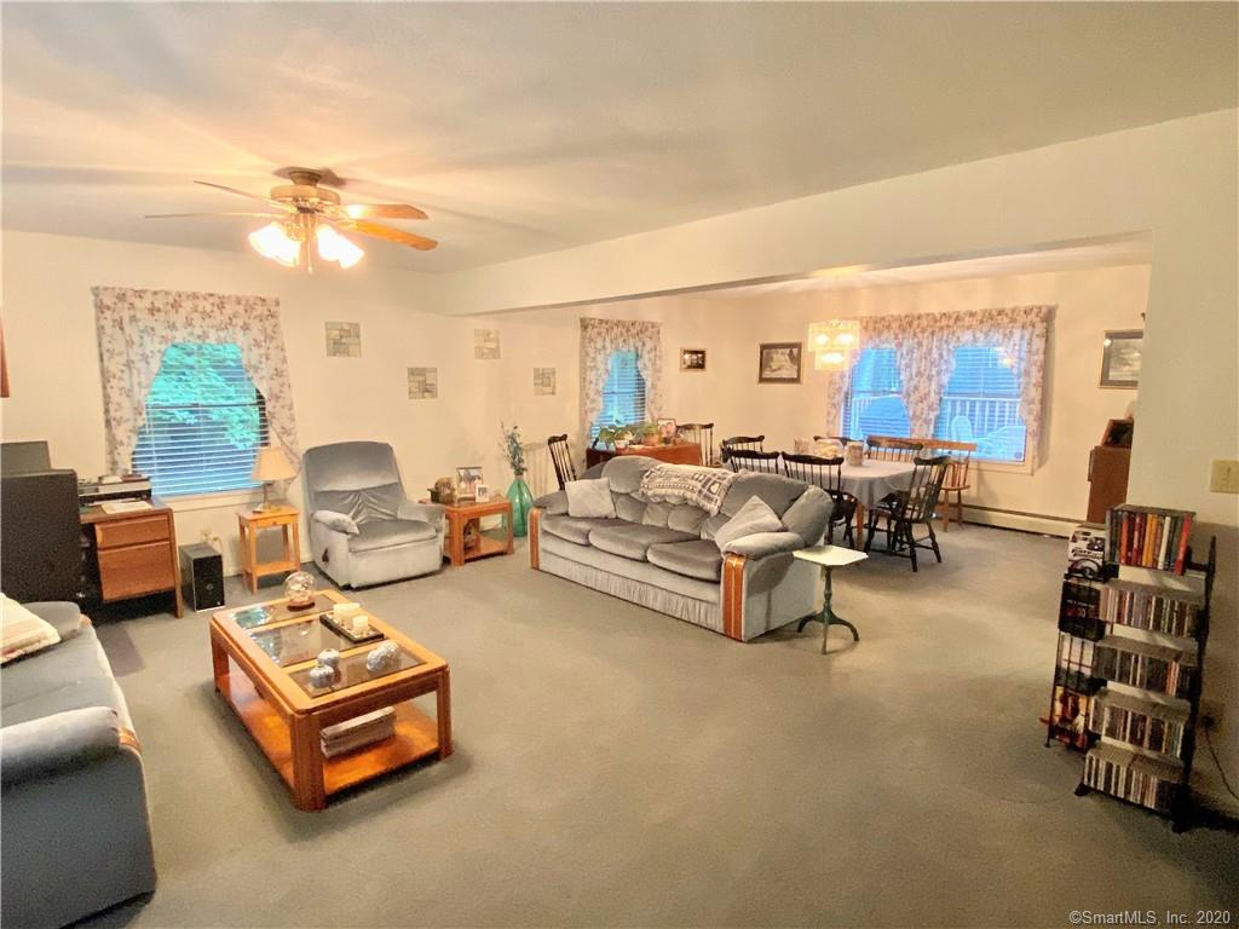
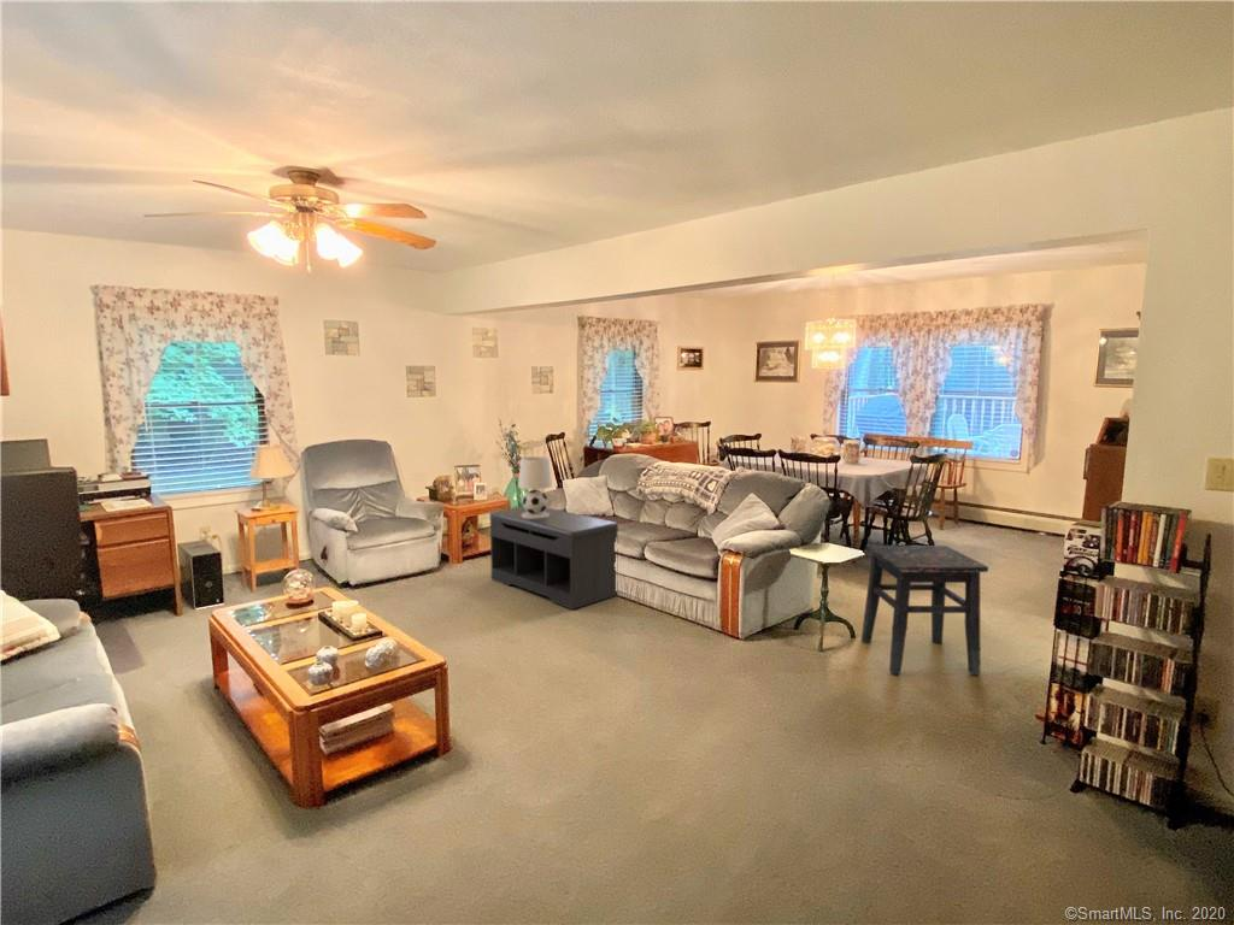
+ table lamp [517,455,553,519]
+ side table [860,544,989,676]
+ bench [488,506,619,611]
